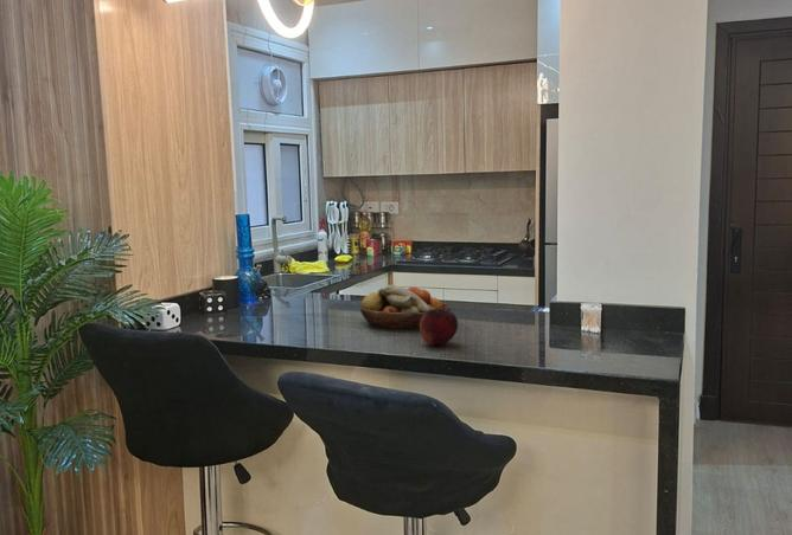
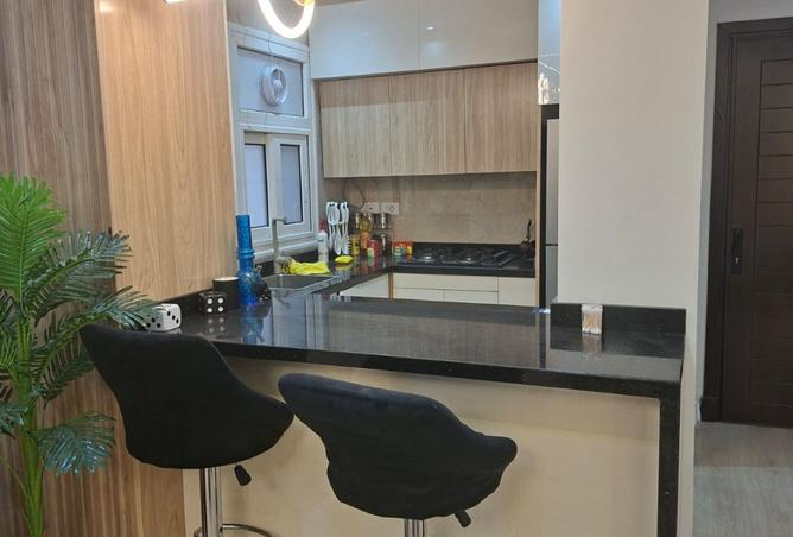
- fruit [419,308,459,347]
- fruit bowl [359,284,452,329]
